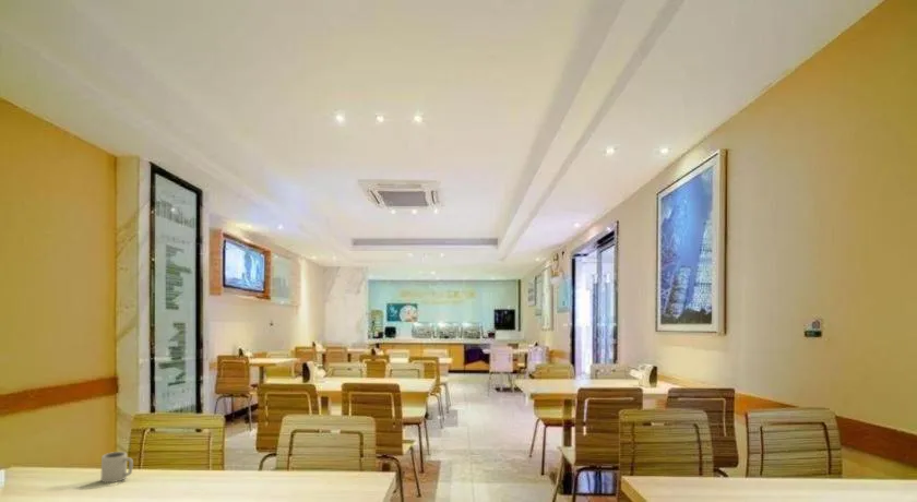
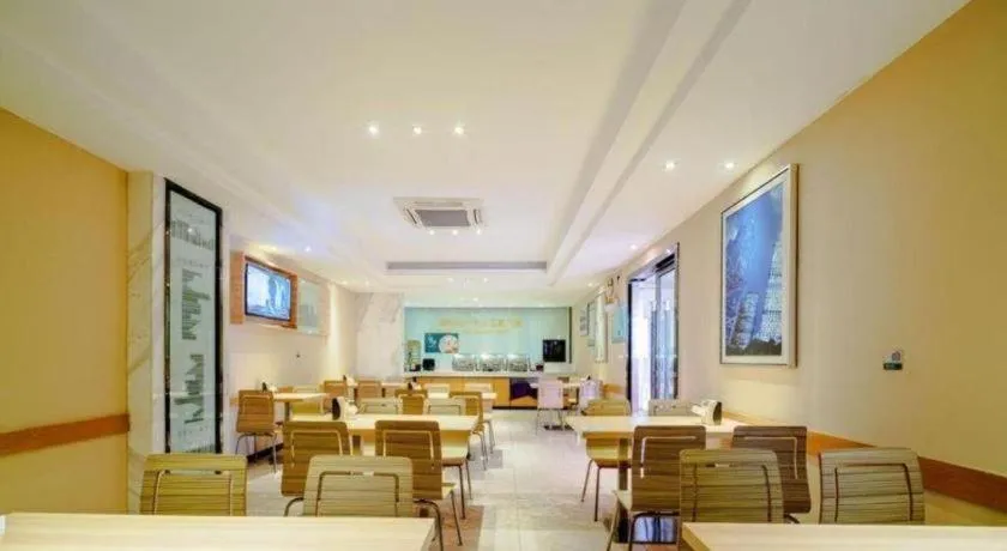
- cup [99,451,134,483]
